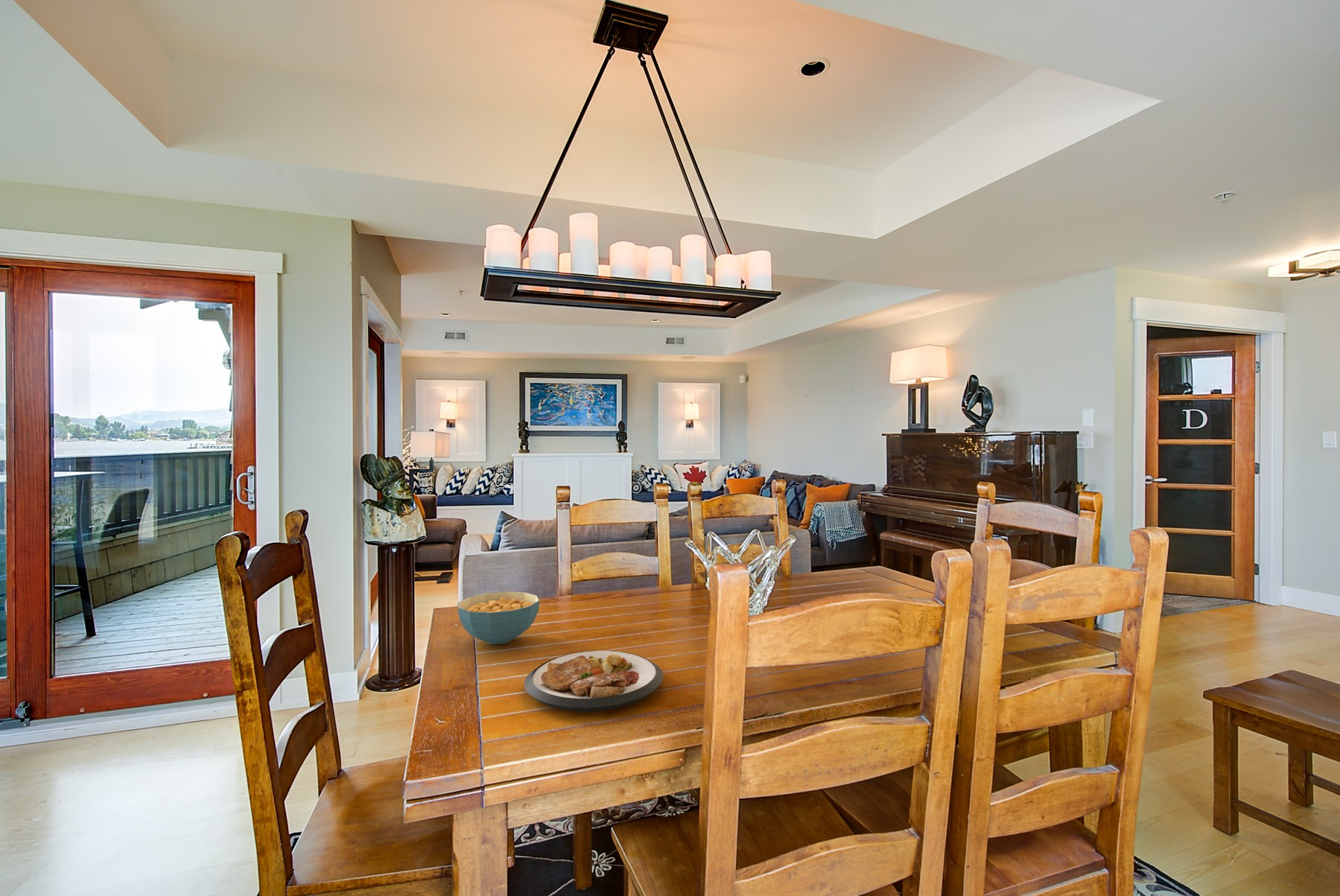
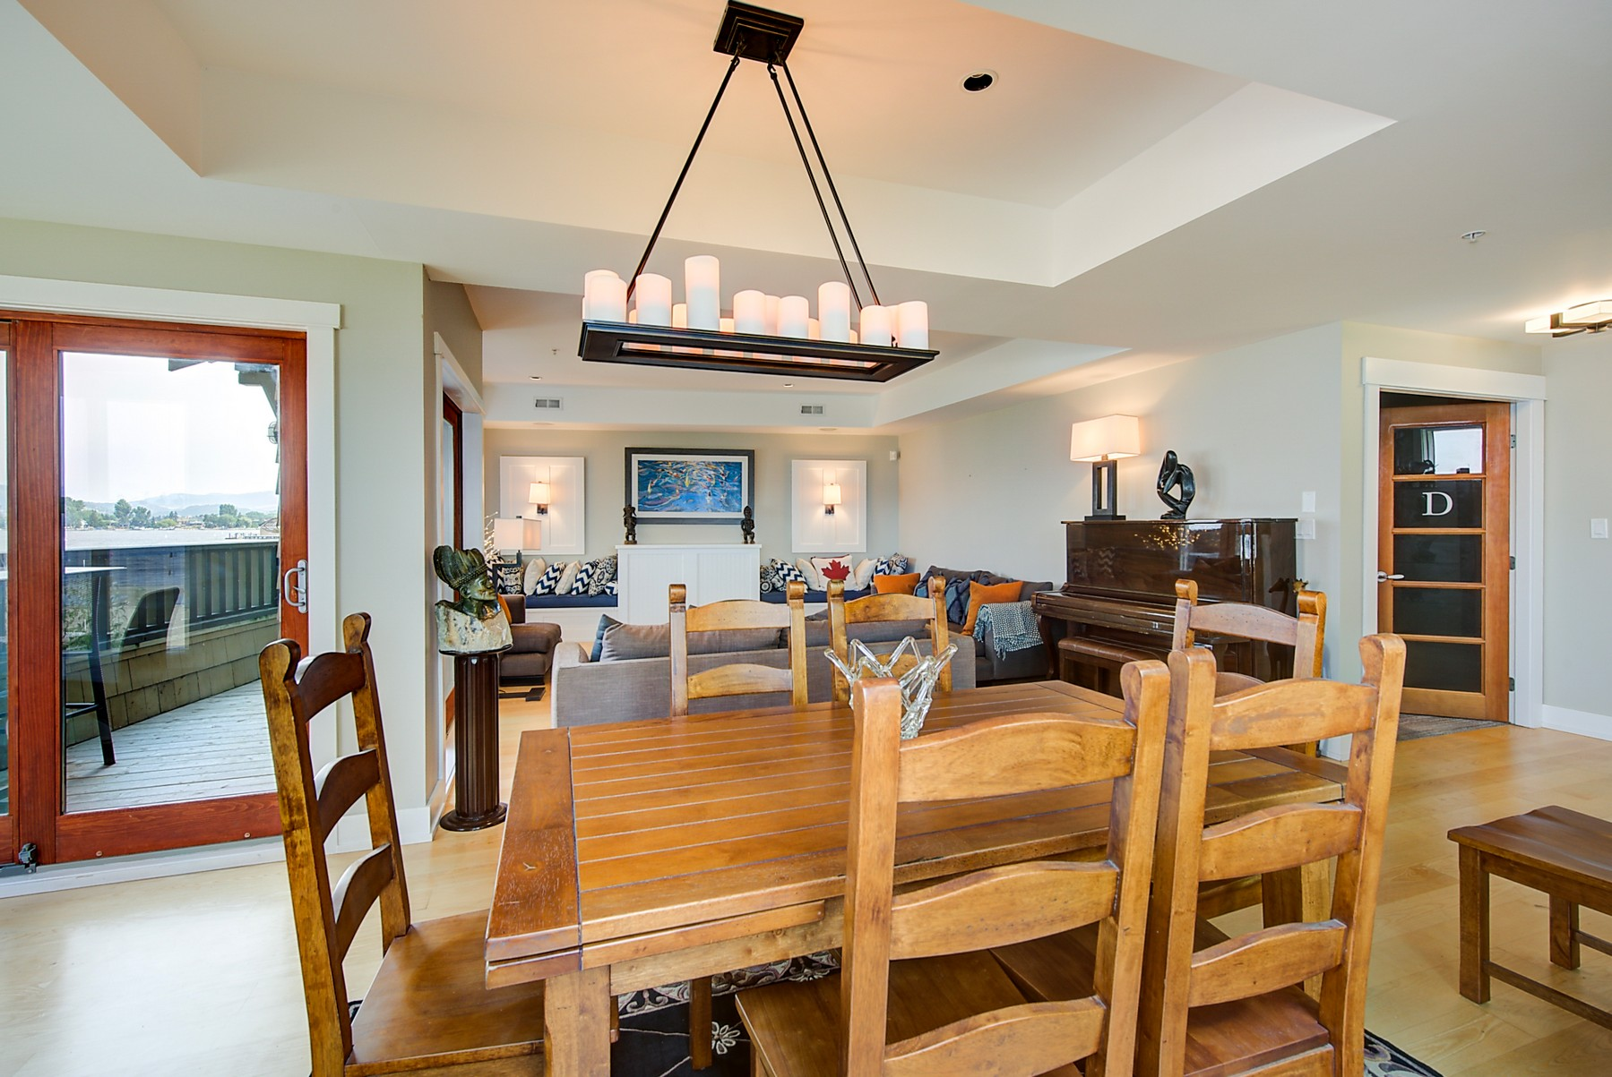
- plate [524,650,664,713]
- cereal bowl [457,591,540,645]
